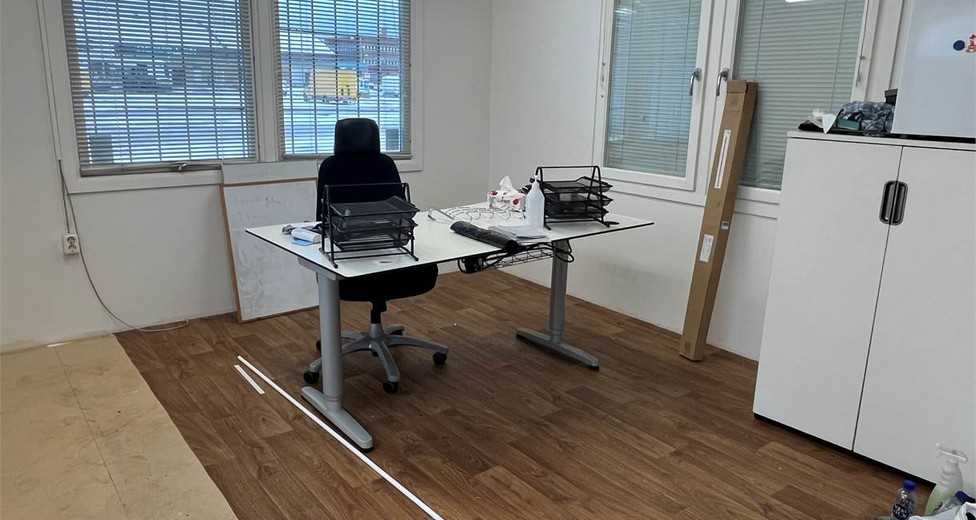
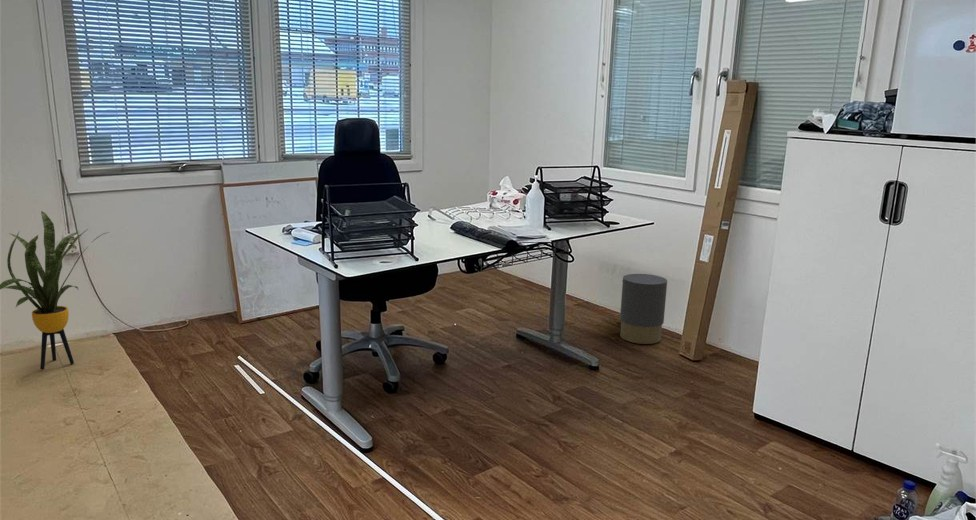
+ house plant [0,210,110,370]
+ trash can [619,273,668,345]
